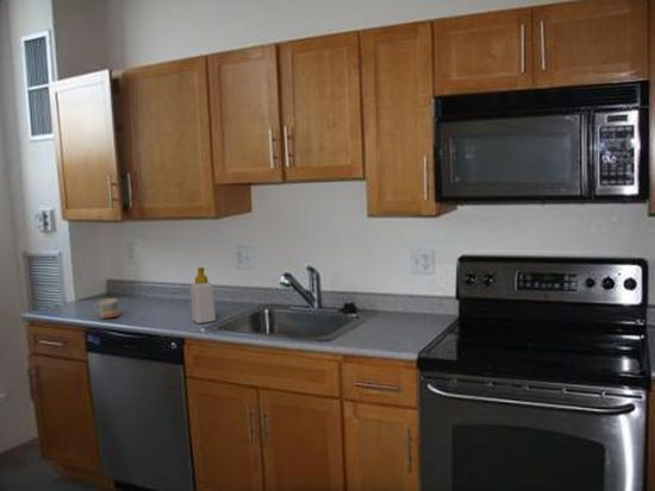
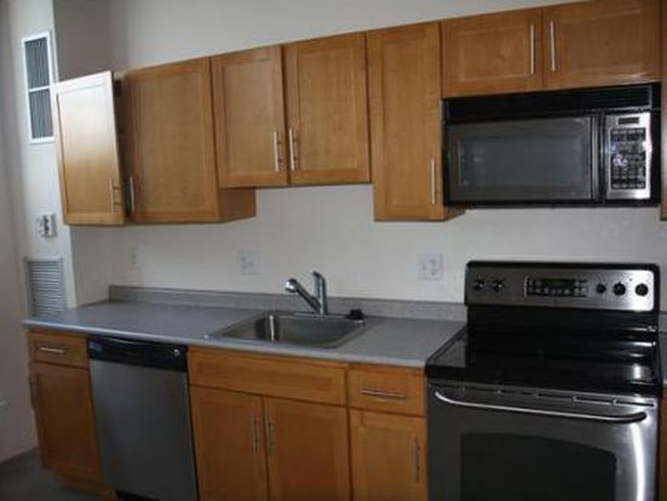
- mug [93,297,120,320]
- soap bottle [189,266,217,325]
